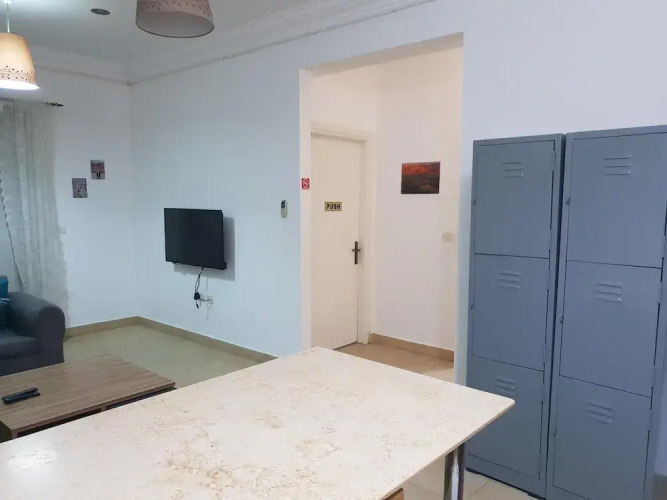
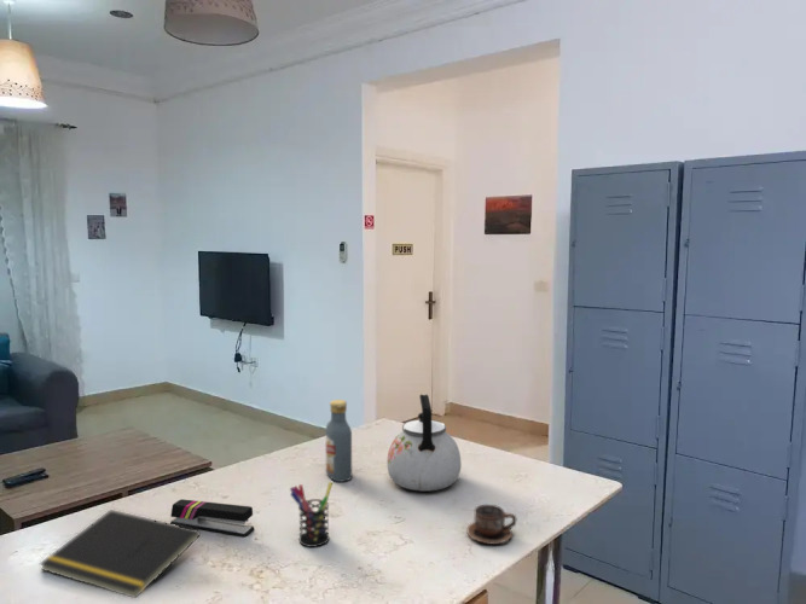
+ vodka [324,399,353,483]
+ cup [466,504,518,546]
+ pen holder [289,481,334,548]
+ kettle [385,393,463,492]
+ stapler [169,498,255,538]
+ notepad [39,509,202,599]
